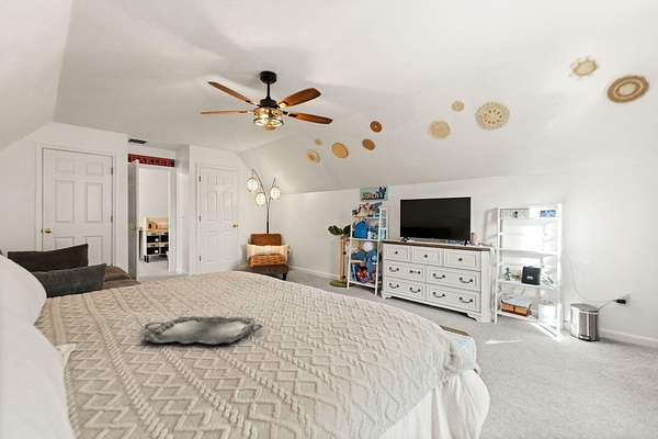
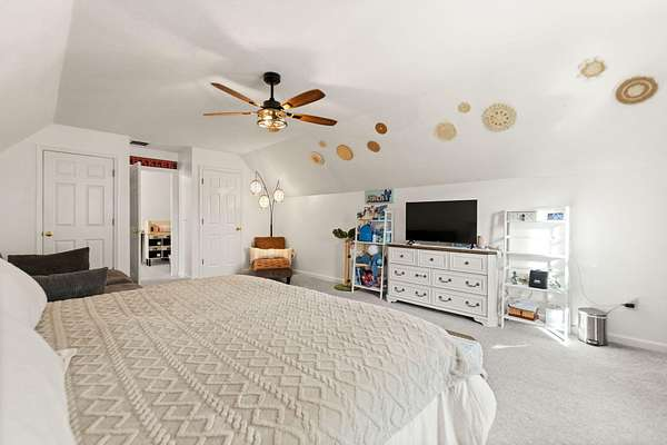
- serving tray [141,315,263,346]
